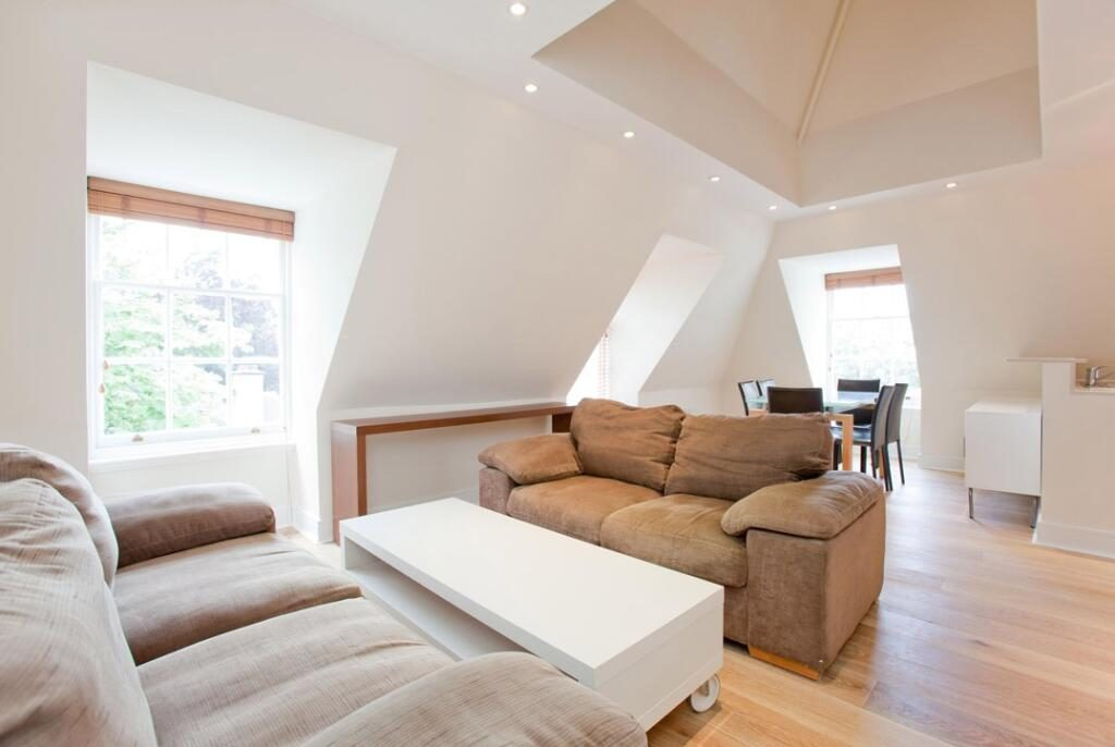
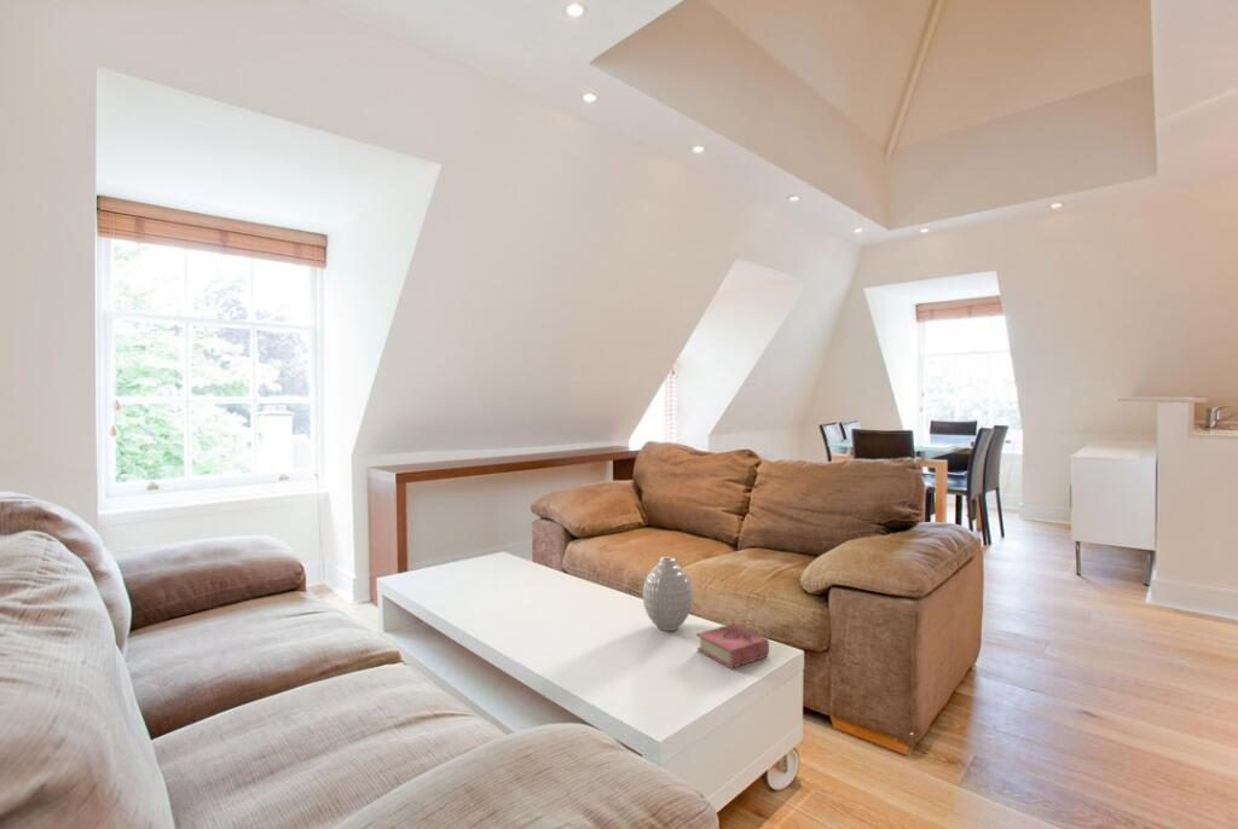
+ book [696,622,770,669]
+ vase [642,556,694,632]
